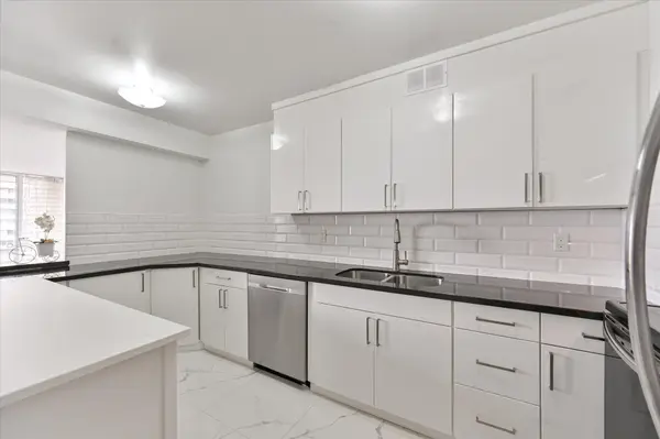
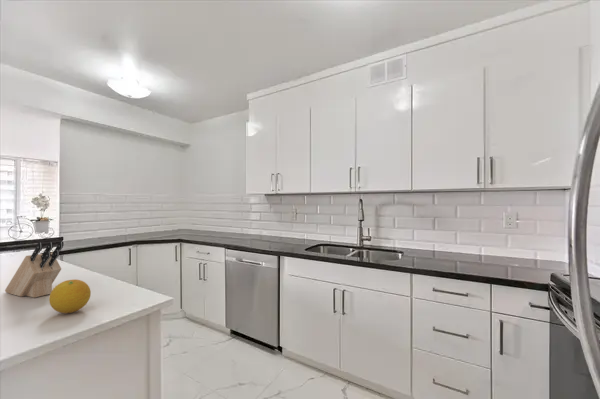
+ knife block [4,241,64,299]
+ fruit [48,278,92,314]
